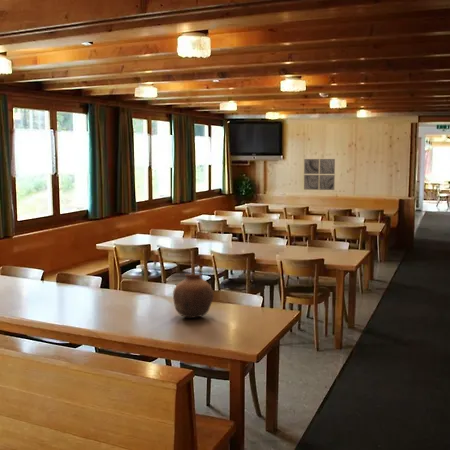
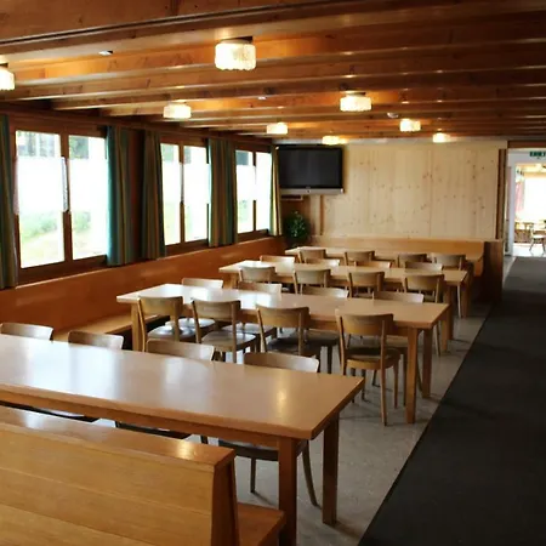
- pottery [172,273,215,319]
- wall art [303,158,336,191]
